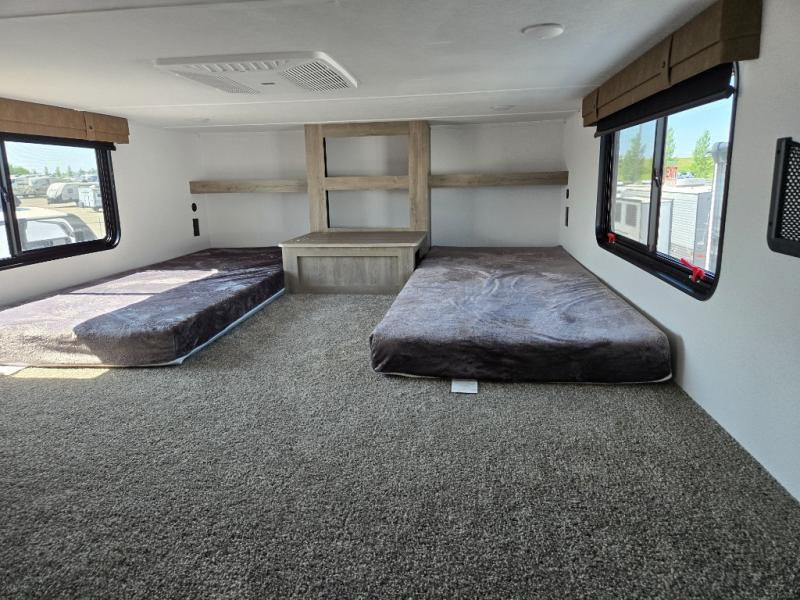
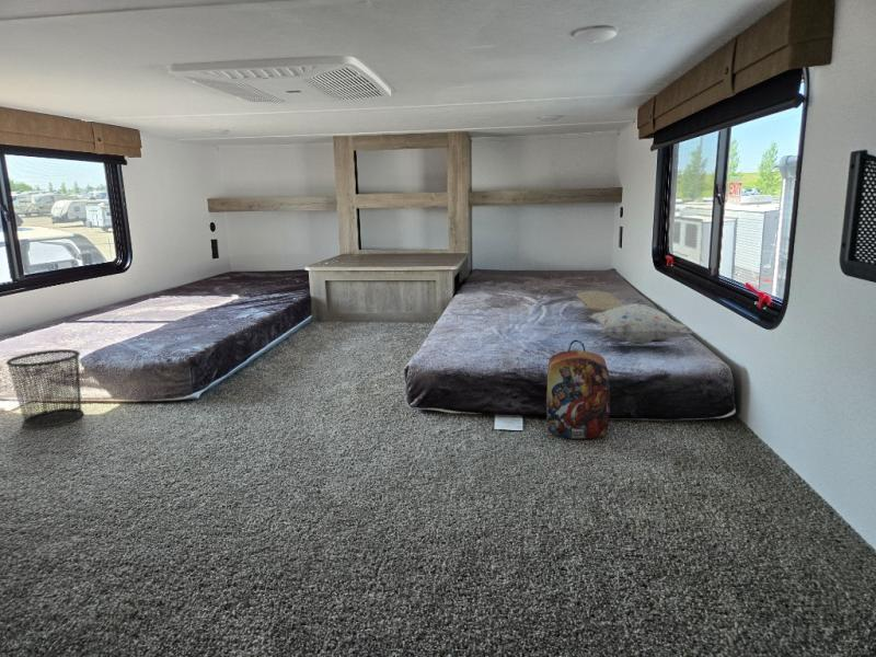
+ decorative pillow [588,302,694,345]
+ backpack [545,339,611,440]
+ waste bin [4,348,84,428]
+ pillow [575,290,624,314]
